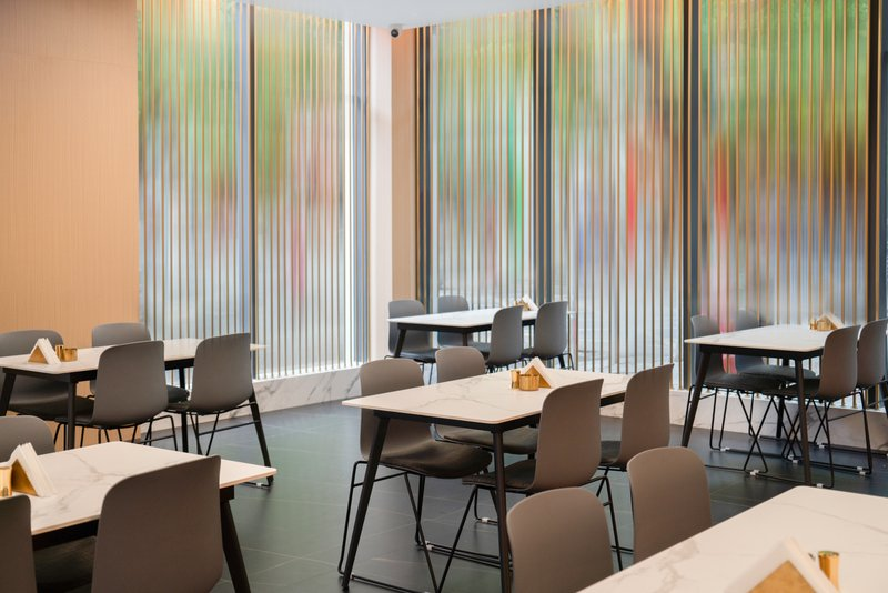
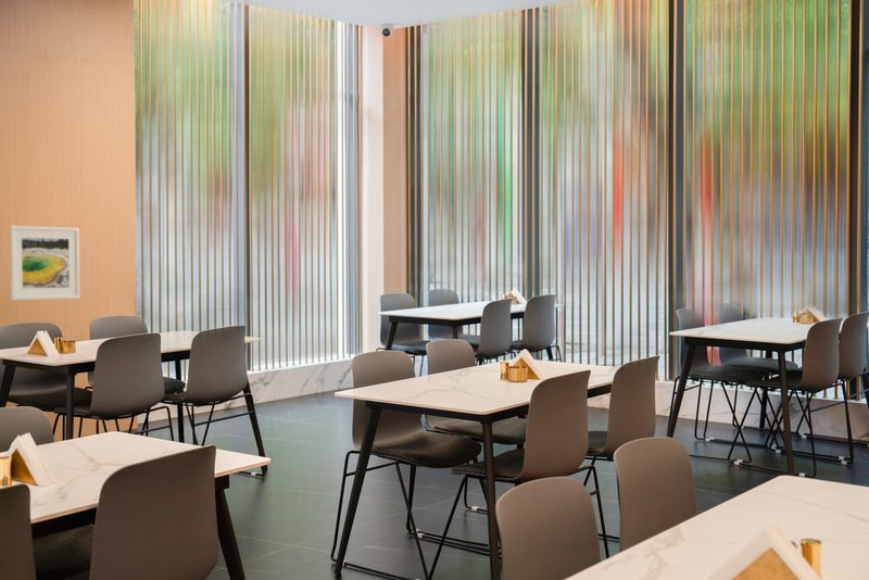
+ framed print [9,225,81,301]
